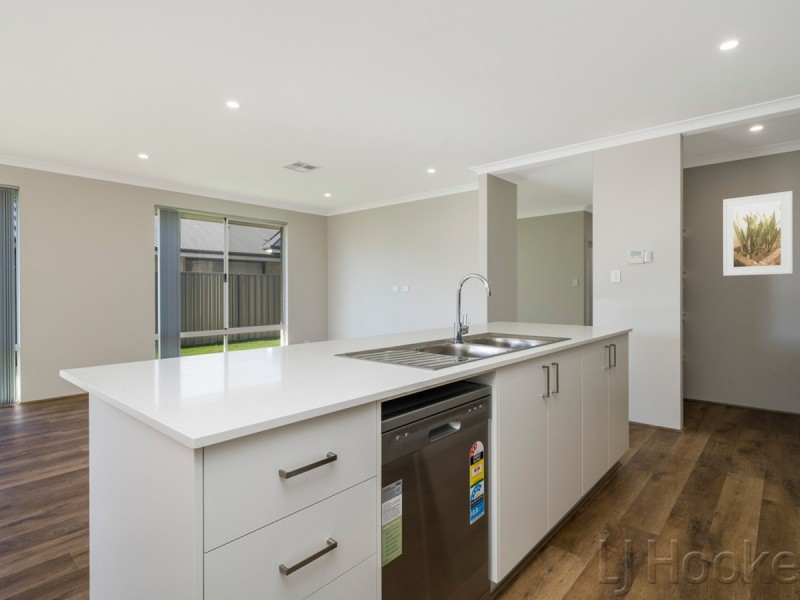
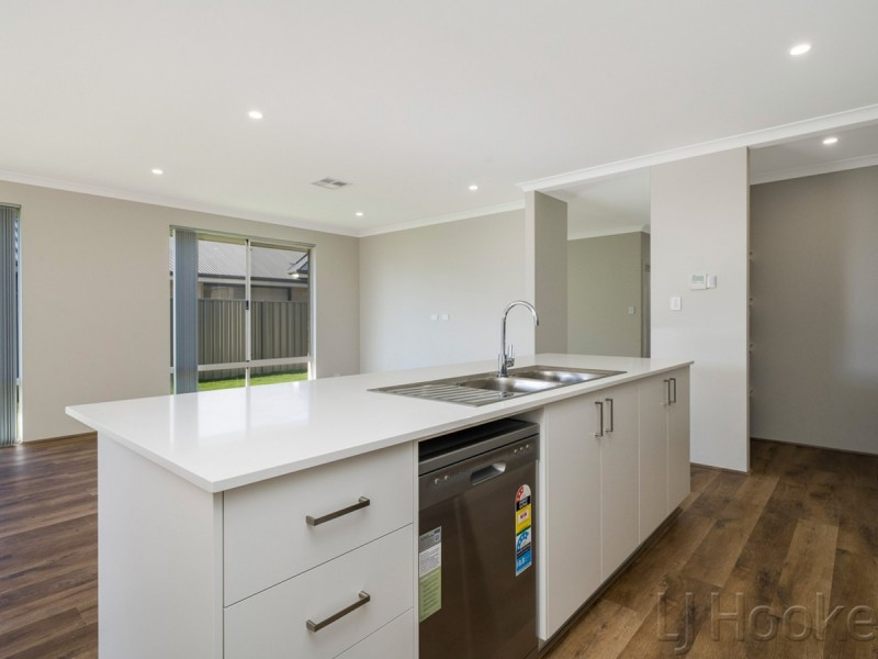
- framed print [722,190,794,277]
